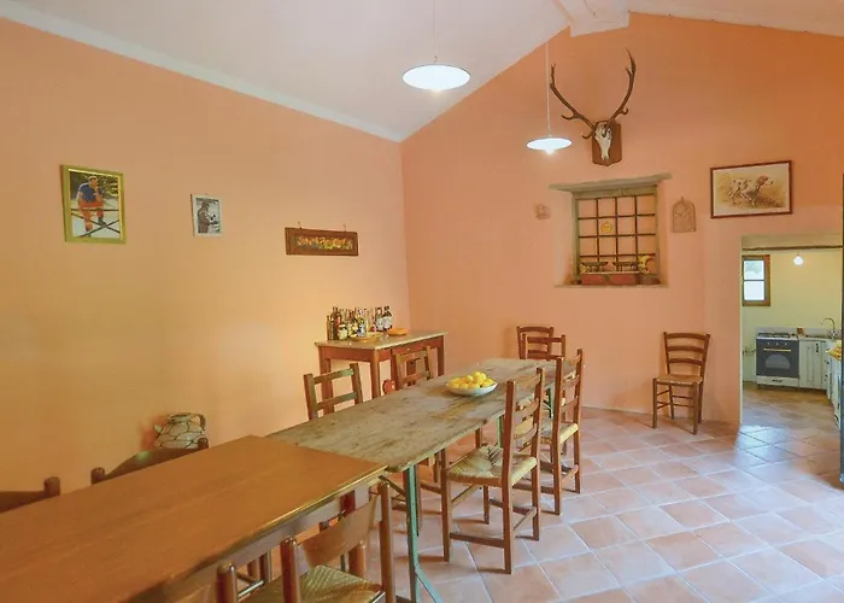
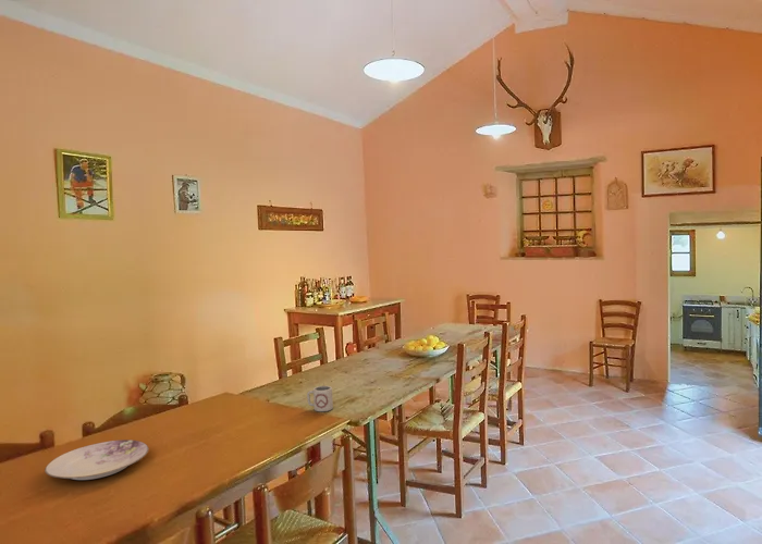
+ plate [44,438,150,481]
+ cup [306,385,334,412]
